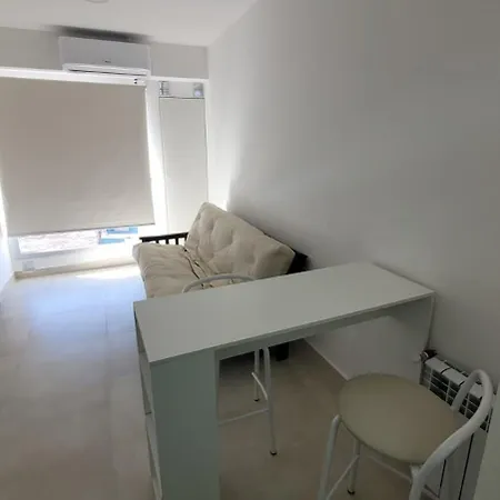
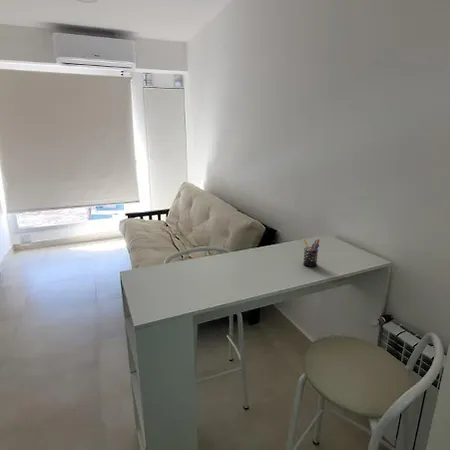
+ pen holder [302,238,320,268]
